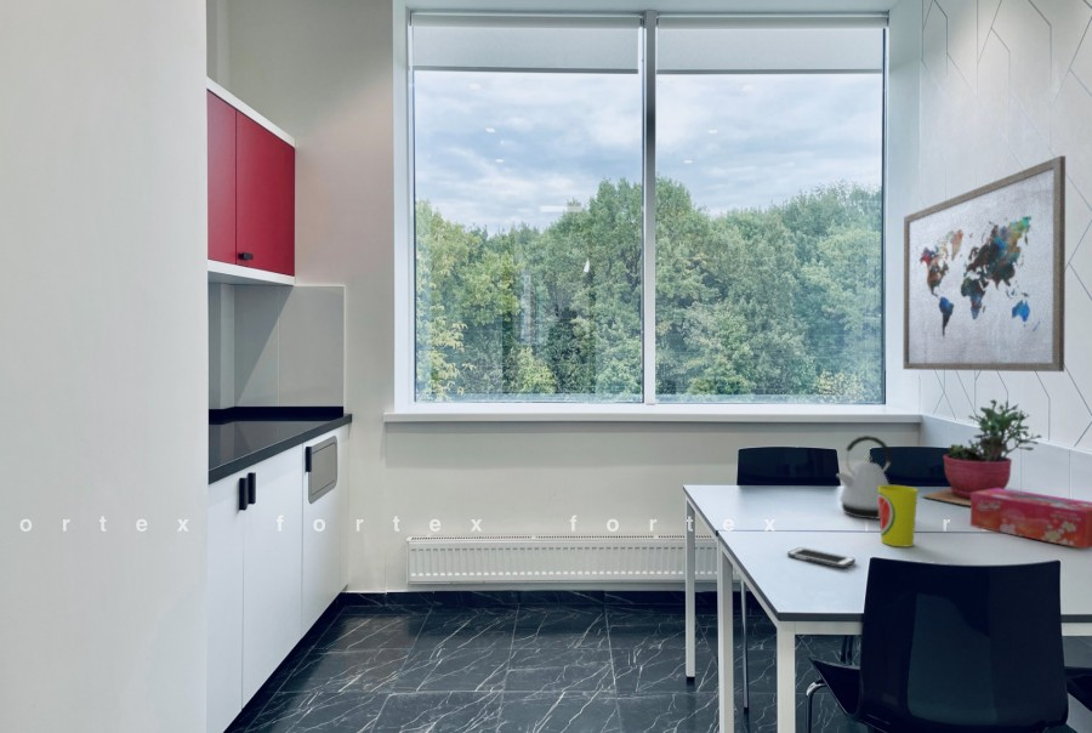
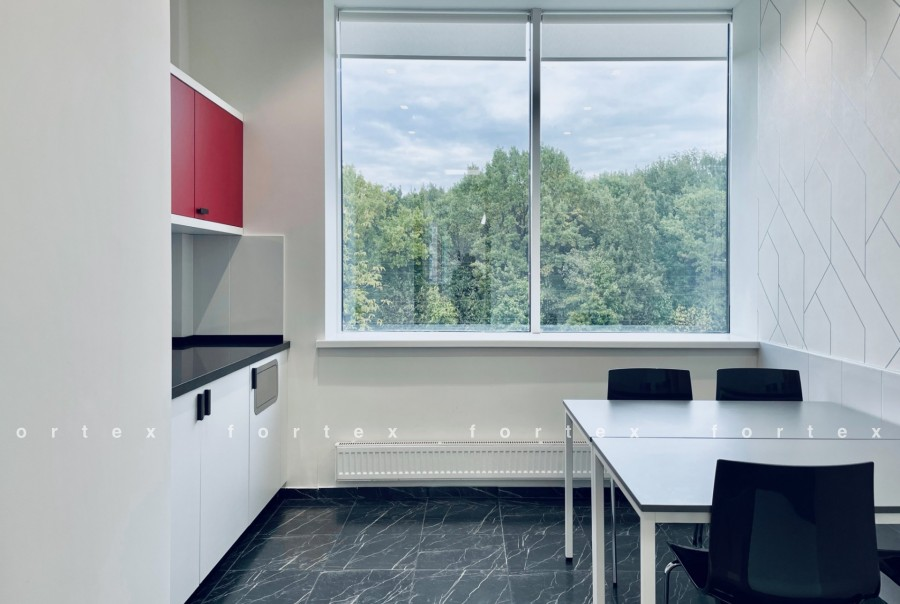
- cell phone [786,546,857,569]
- wall art [902,154,1067,373]
- tissue box [969,488,1092,550]
- cup [878,484,918,549]
- succulent plant [921,398,1043,506]
- kettle [836,434,893,521]
